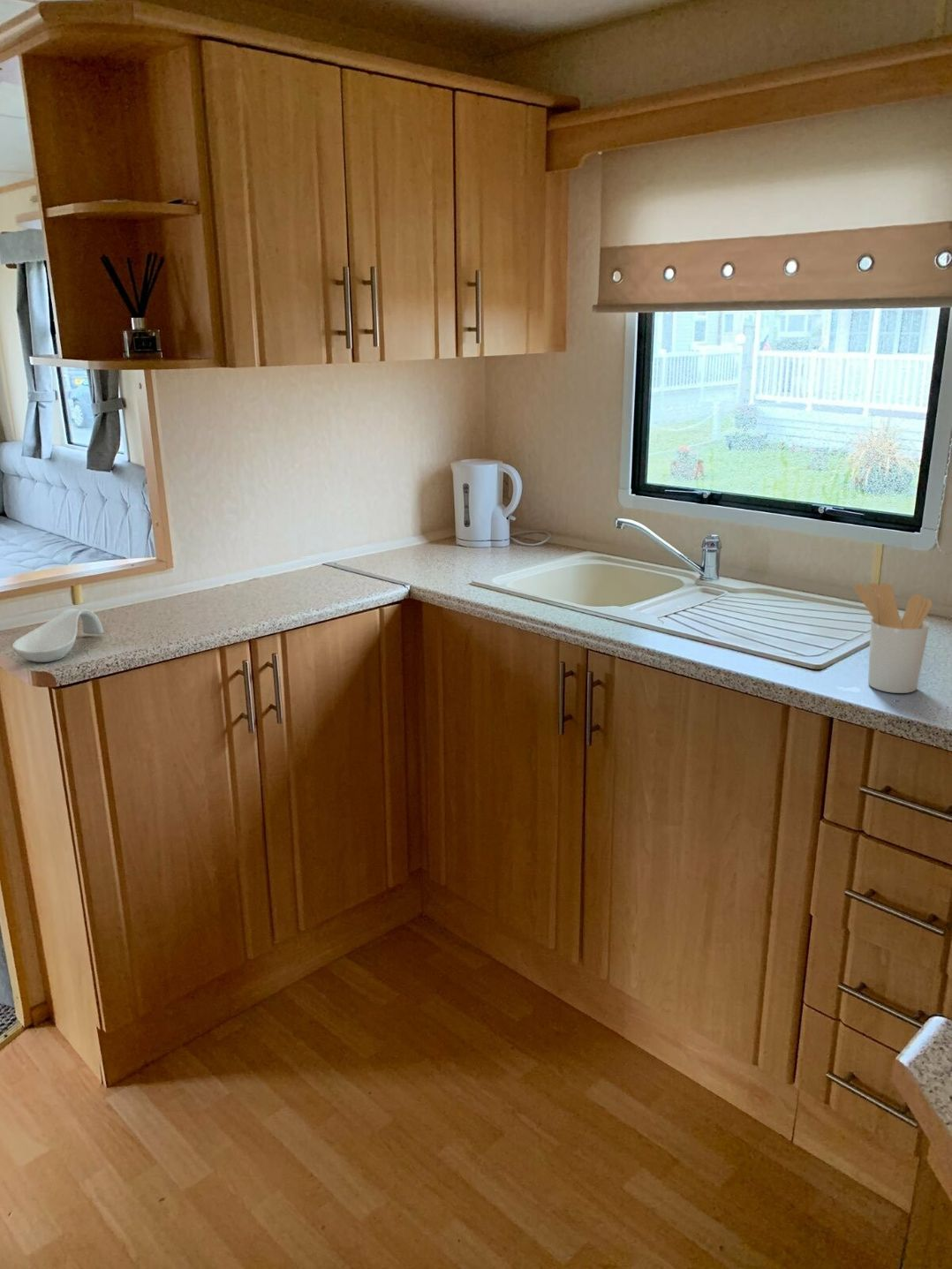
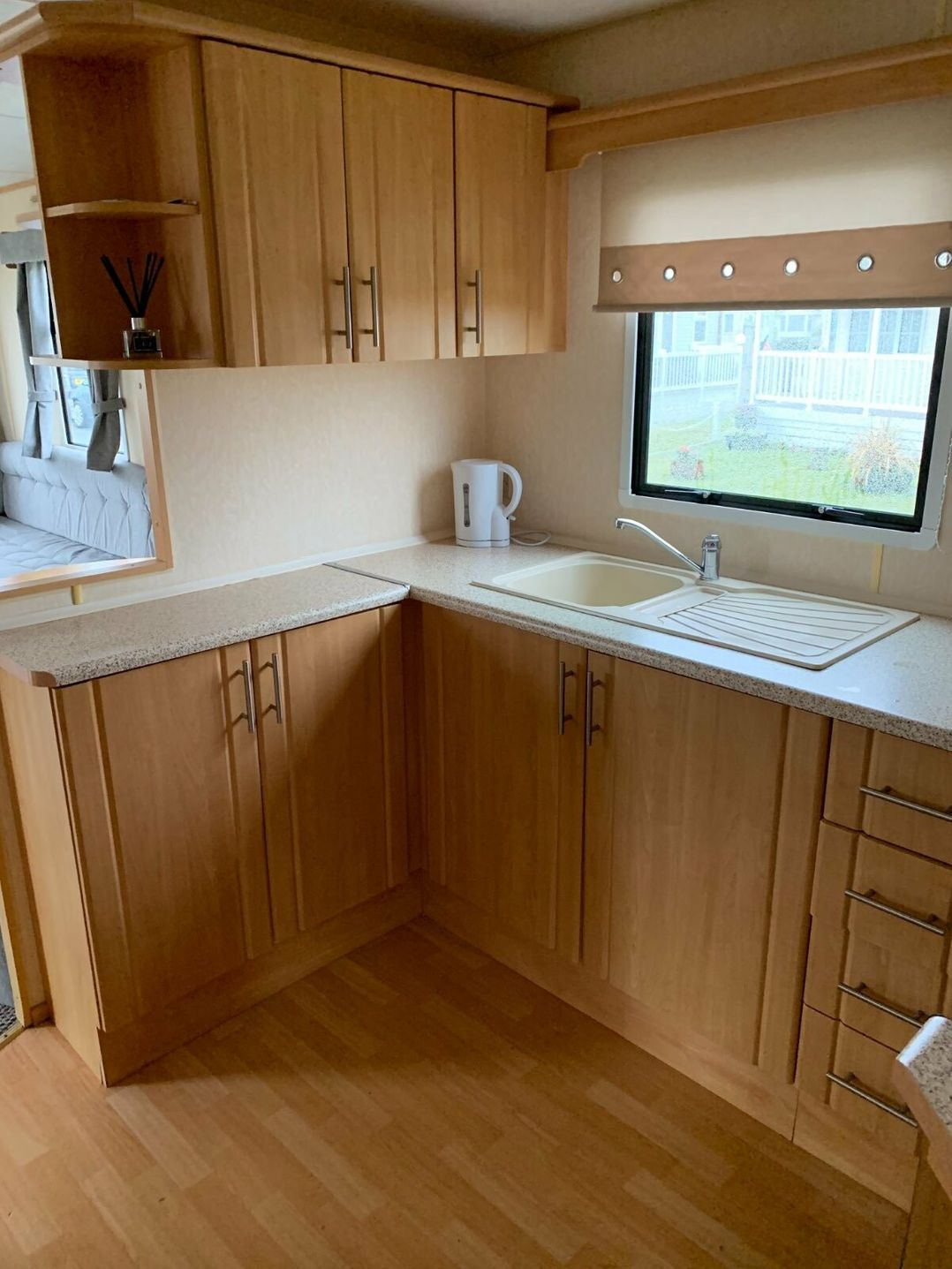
- utensil holder [853,582,933,694]
- spoon rest [11,608,104,663]
